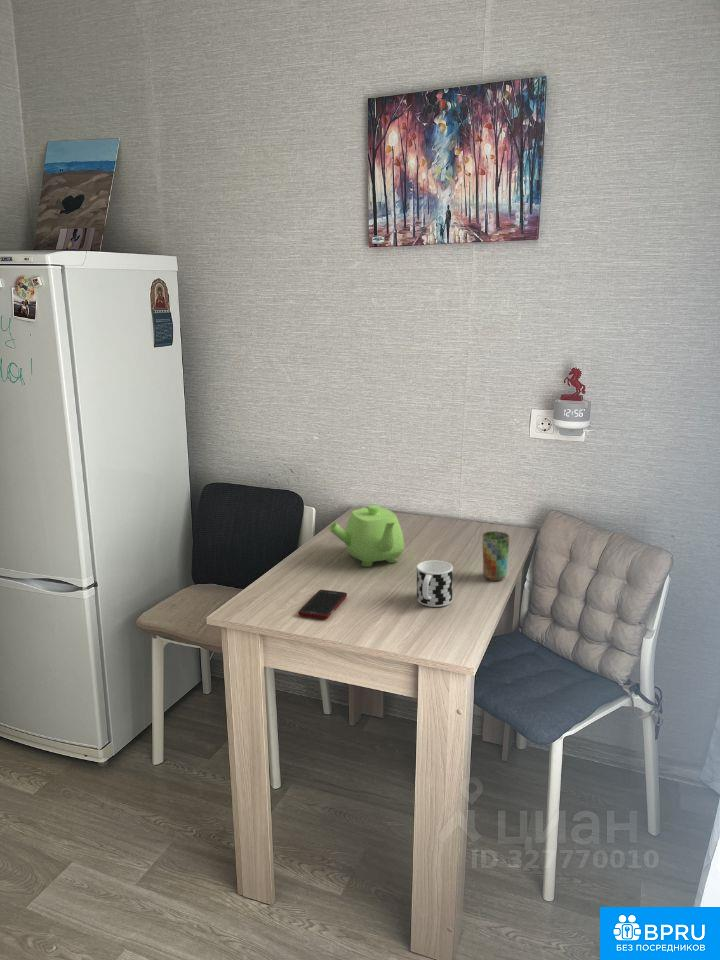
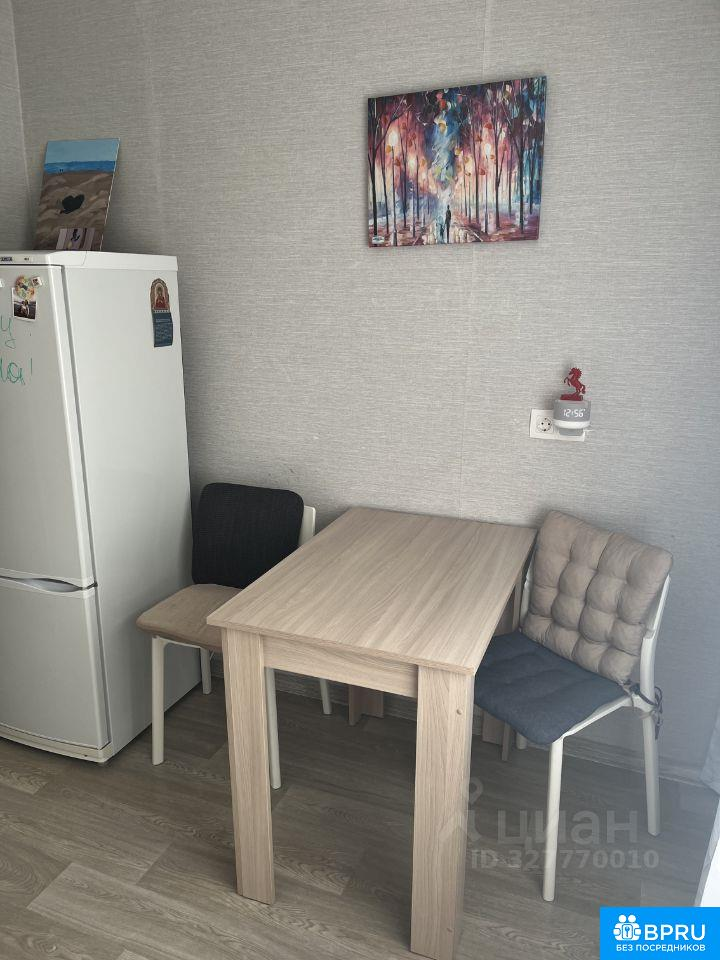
- teapot [328,504,405,568]
- cup [416,559,454,608]
- cell phone [298,589,348,620]
- cup [481,530,511,582]
